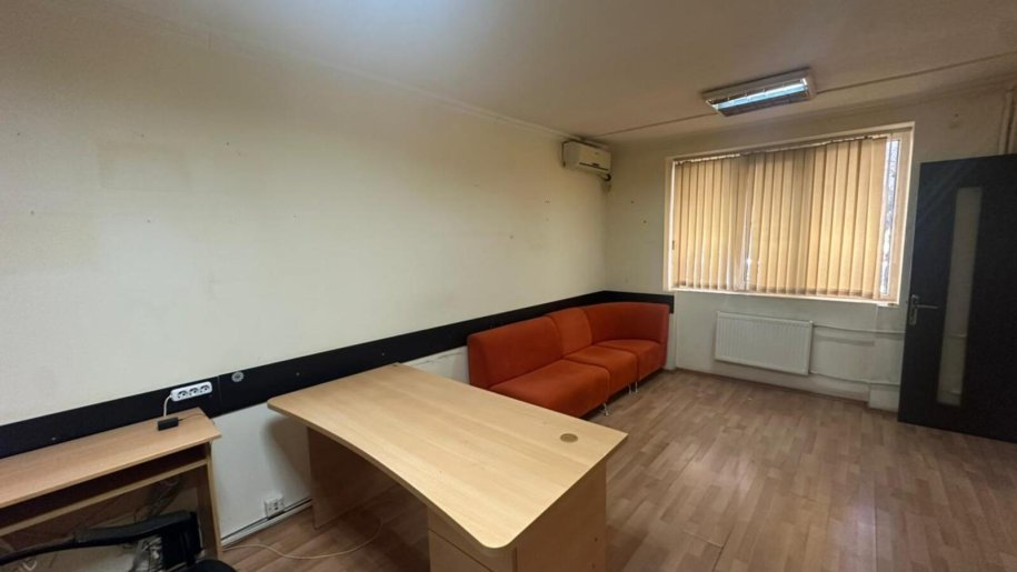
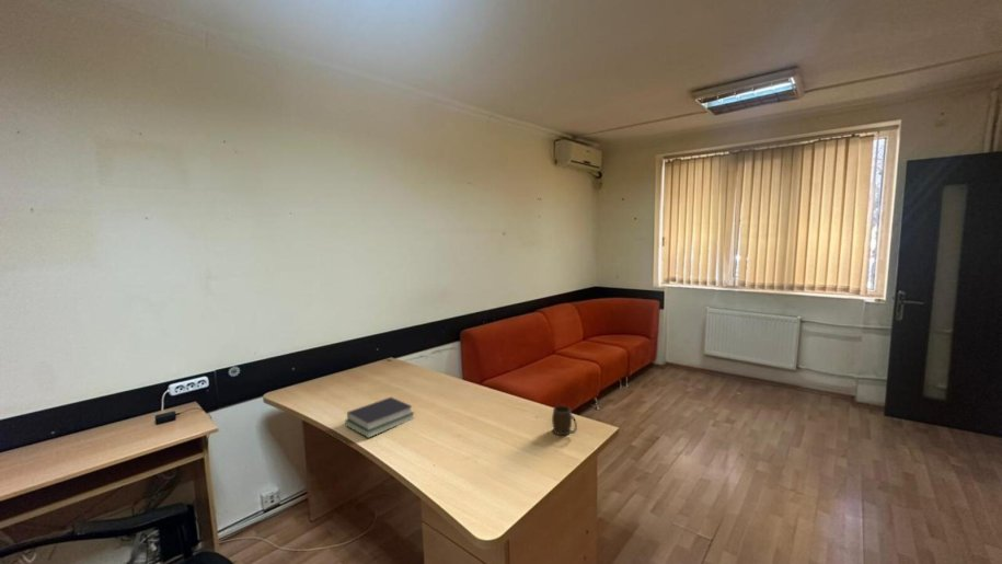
+ mug [551,404,578,436]
+ book [344,396,415,439]
